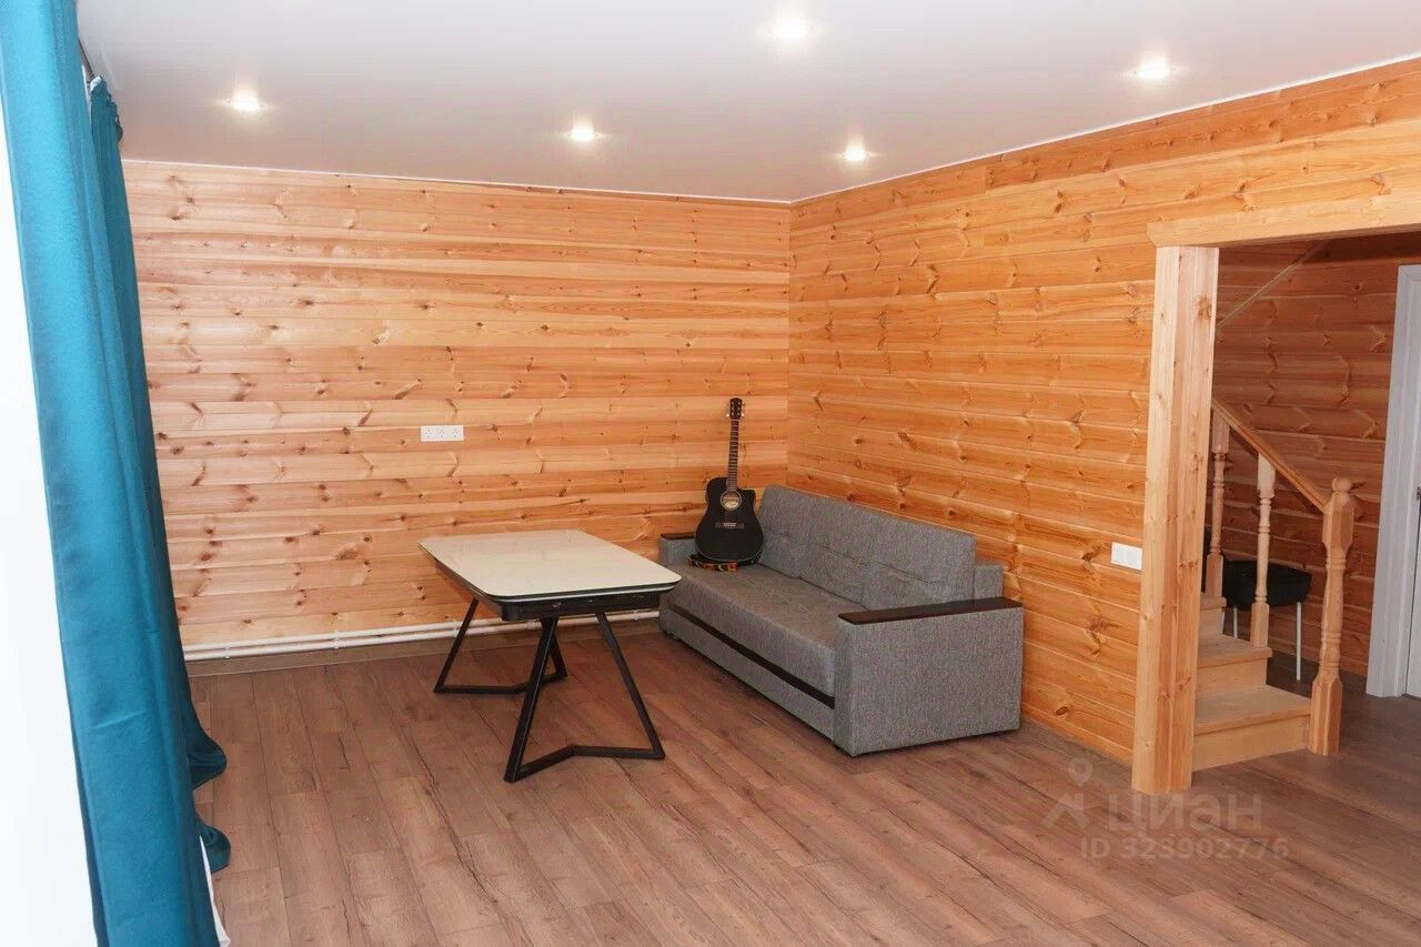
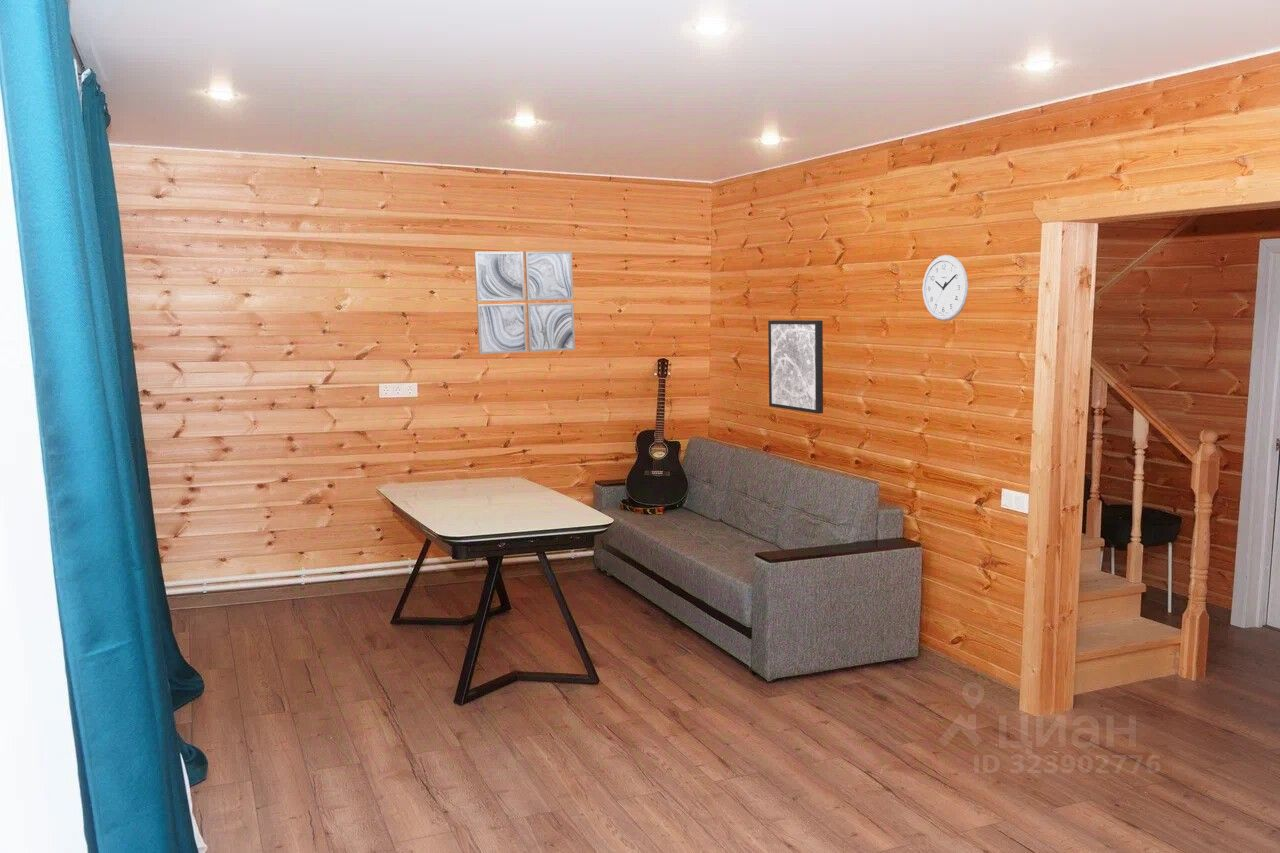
+ wall clock [922,254,969,322]
+ wall art [767,319,824,415]
+ wall art [473,250,576,355]
